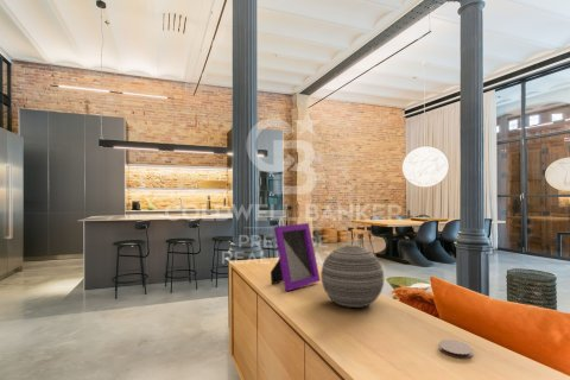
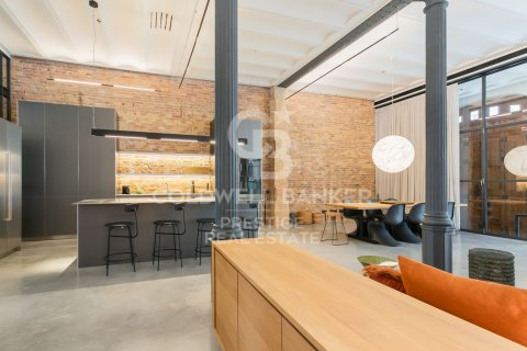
- decorative orb [319,243,385,309]
- picture frame [270,222,322,292]
- coaster [437,338,474,360]
